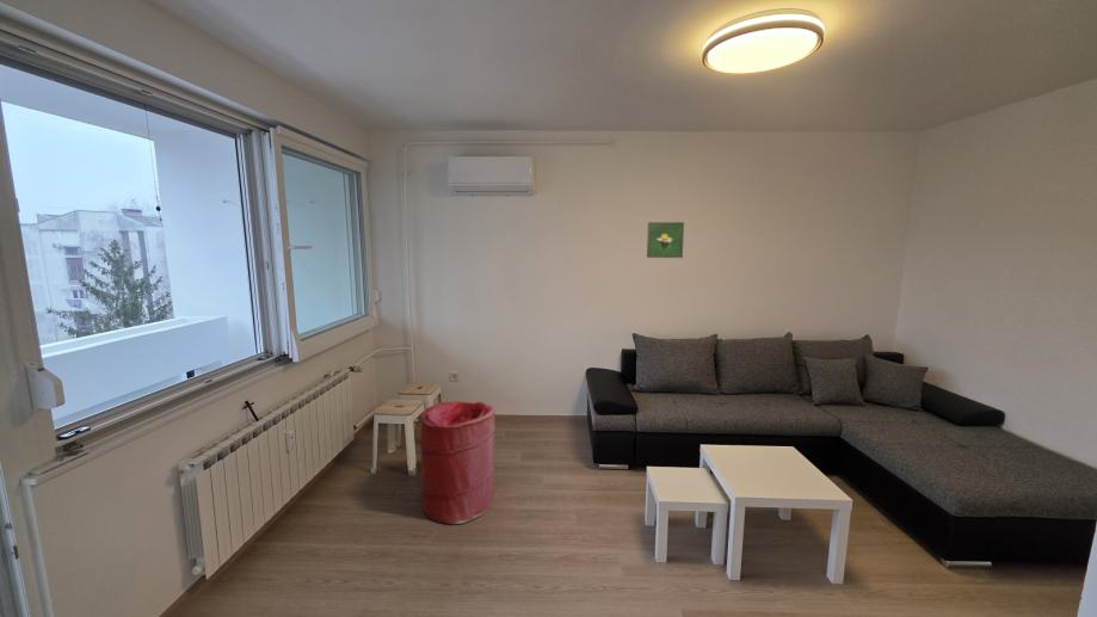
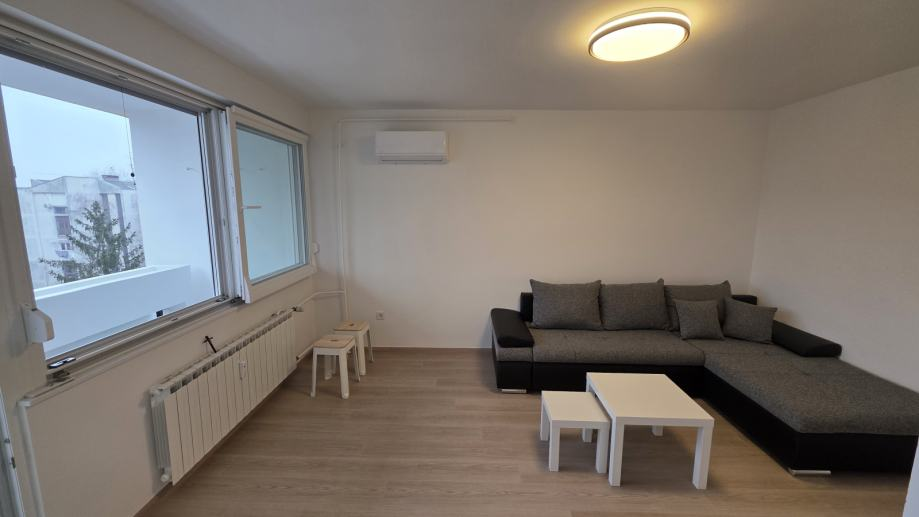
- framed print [646,221,685,259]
- laundry hamper [419,400,497,525]
